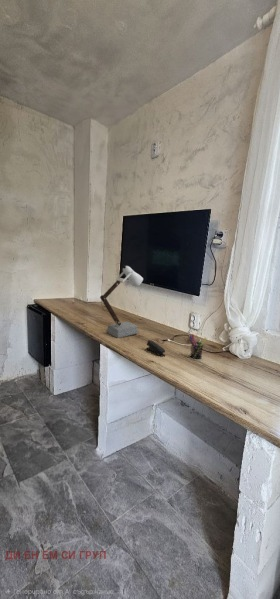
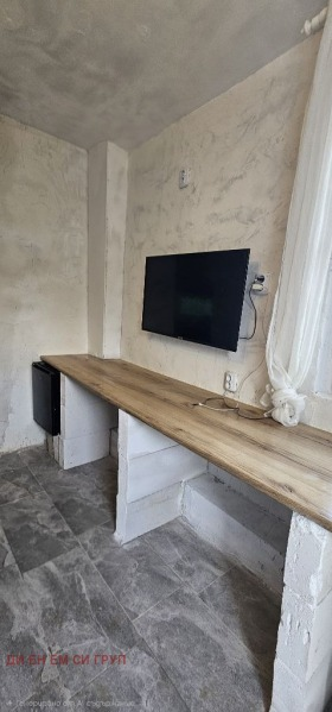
- desk lamp [99,262,144,341]
- pen holder [188,333,207,360]
- stapler [145,339,166,357]
